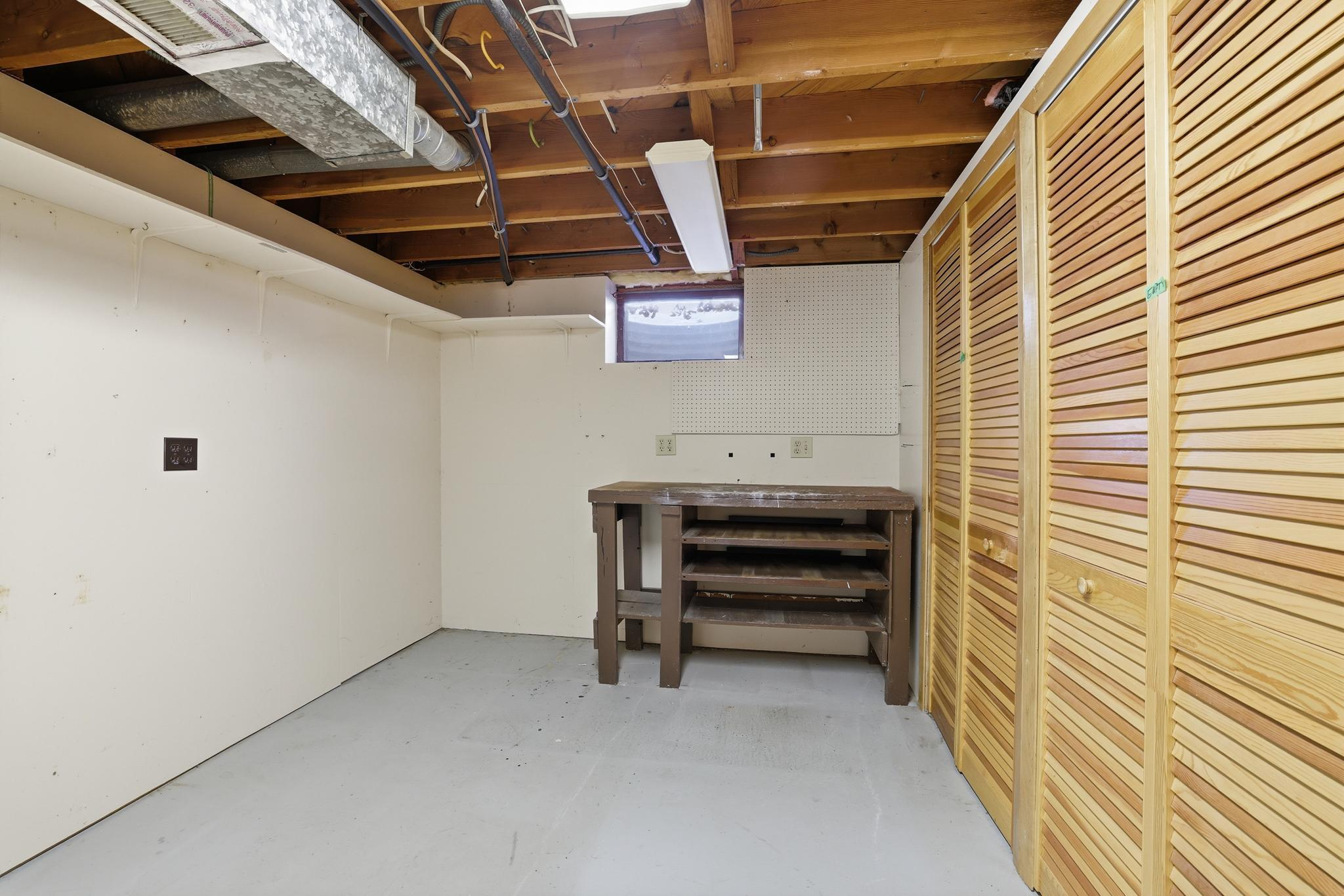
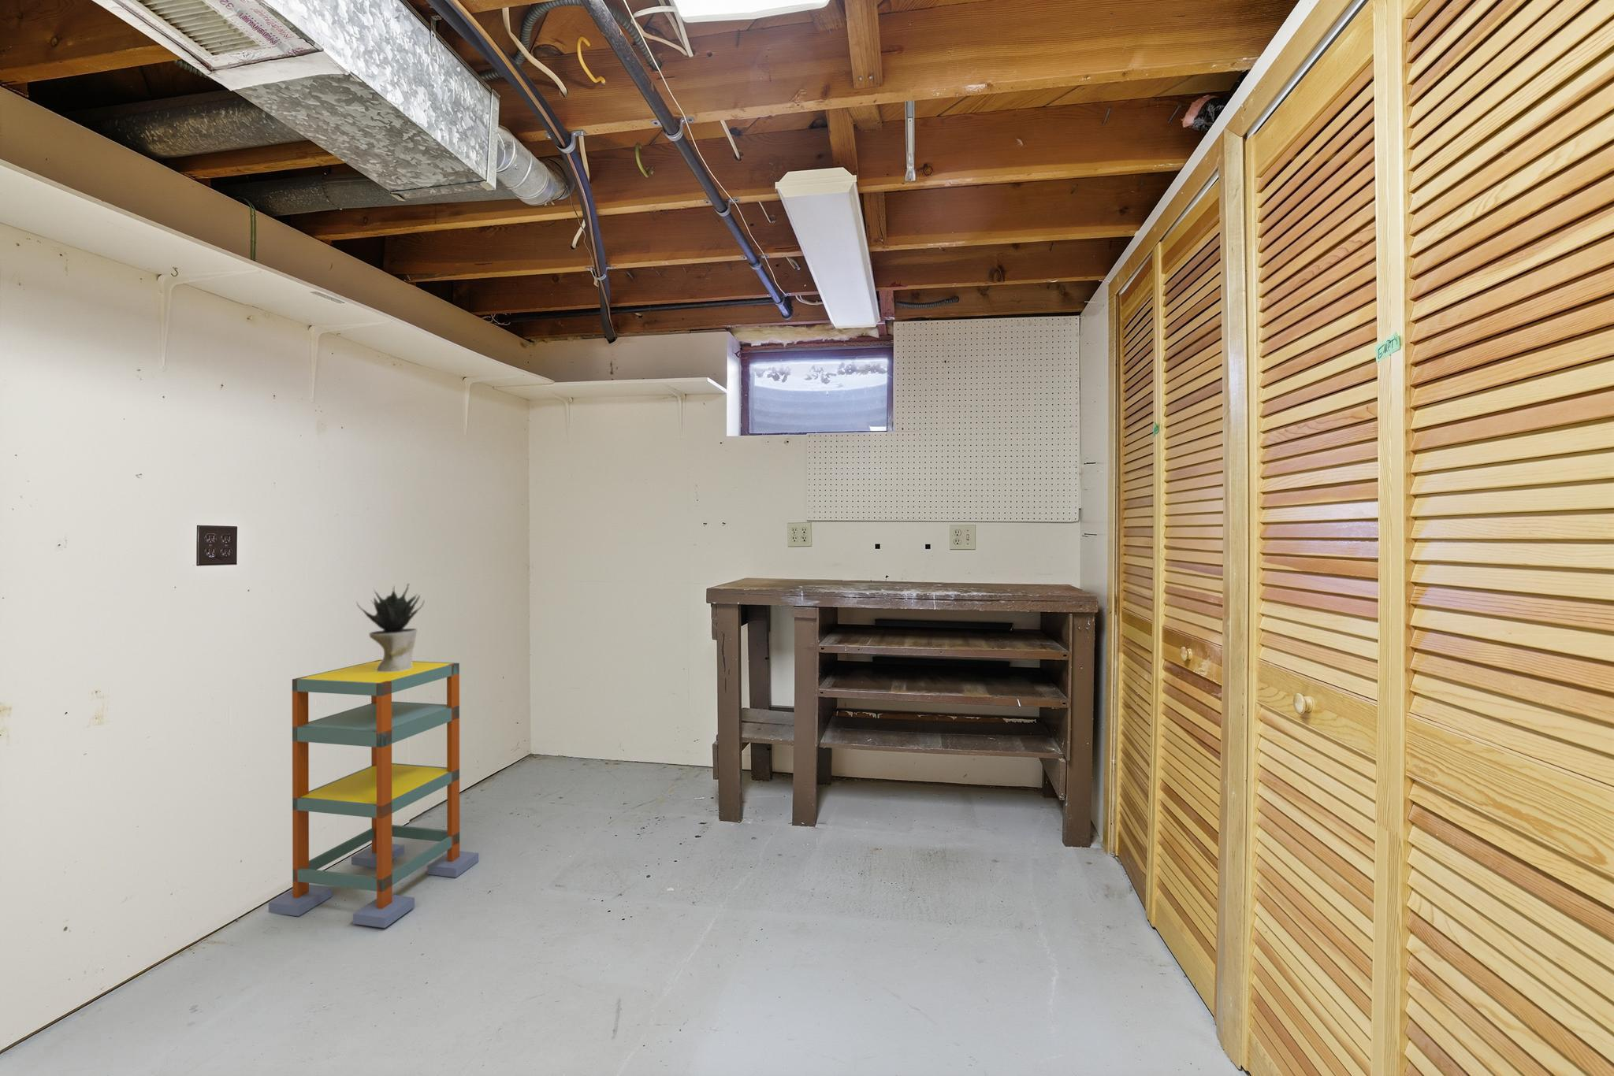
+ shelving unit [268,659,479,928]
+ potted plant [357,582,425,672]
